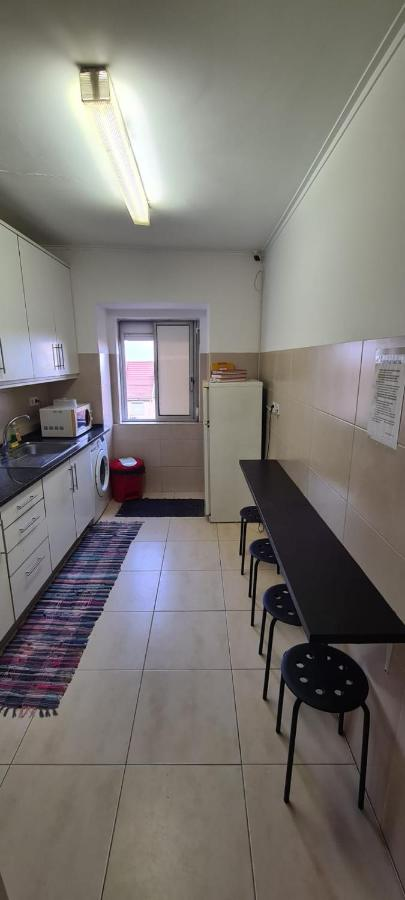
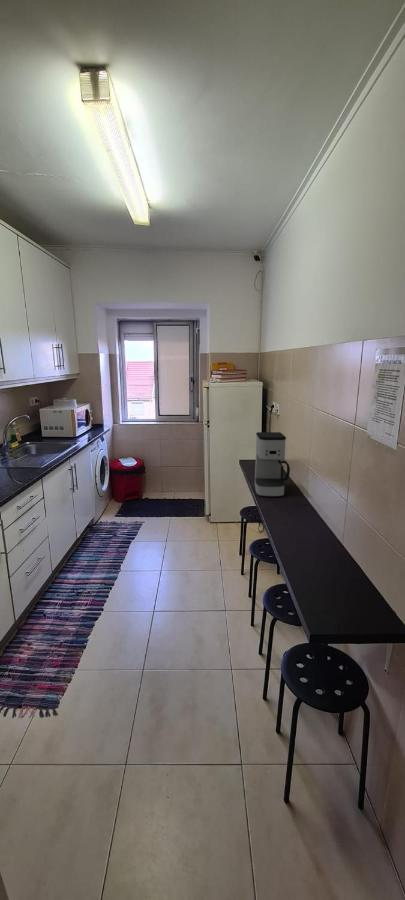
+ coffee maker [254,431,291,498]
